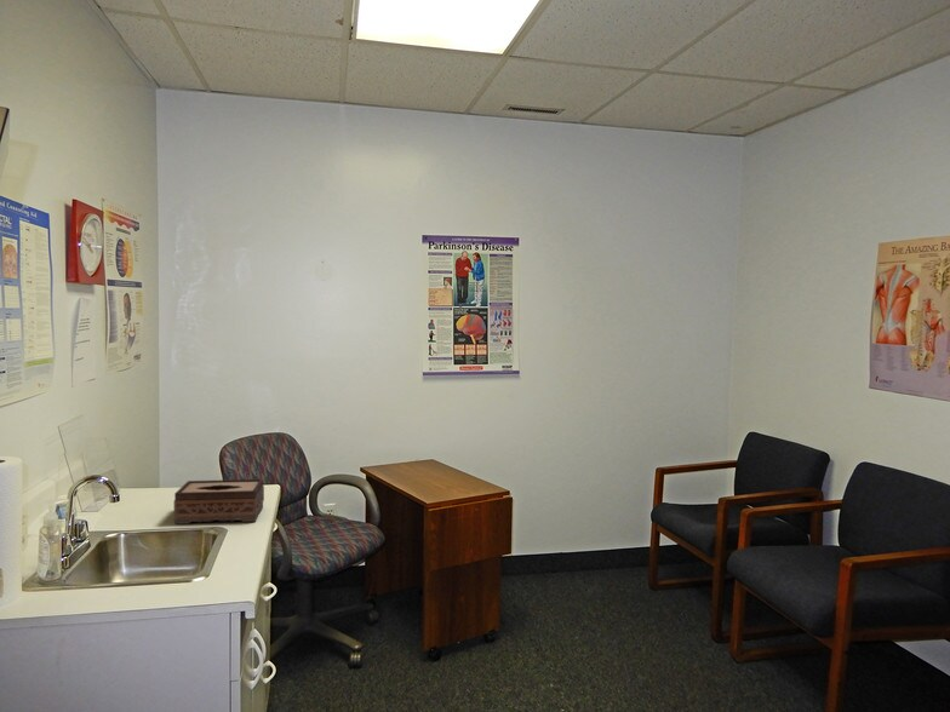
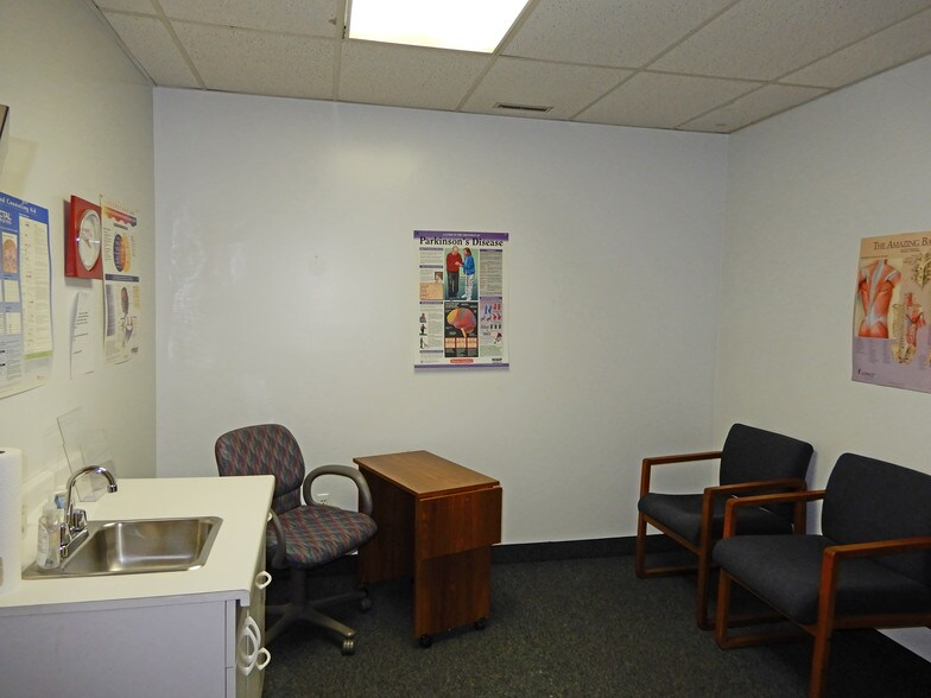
- tissue box [173,478,265,526]
